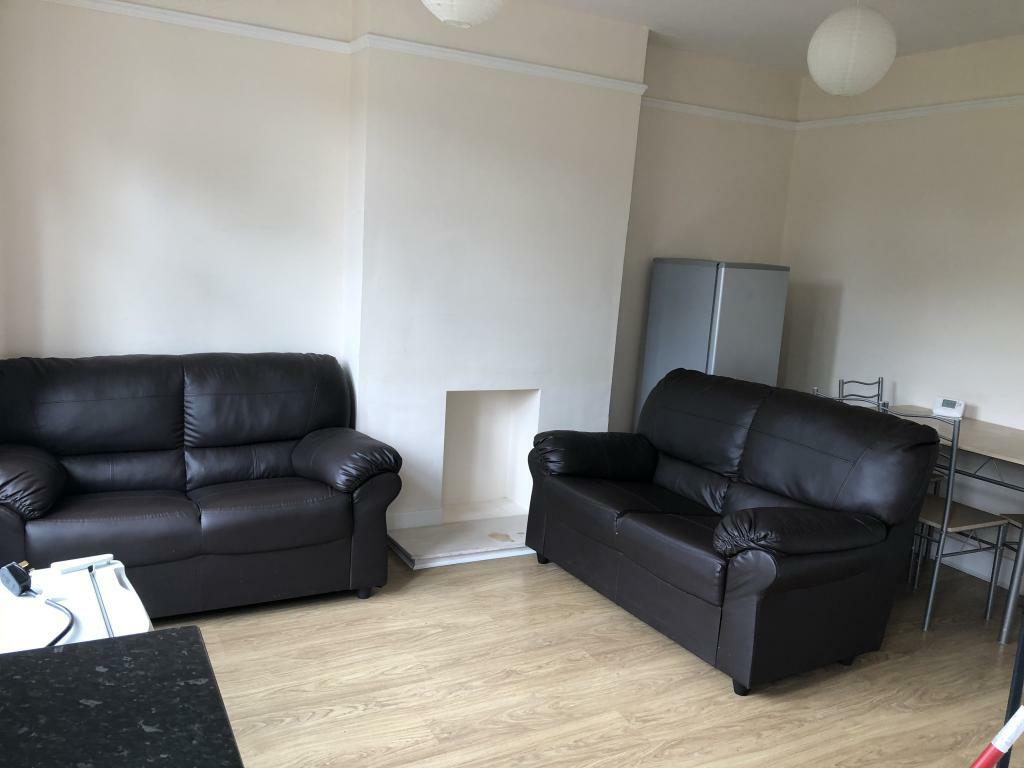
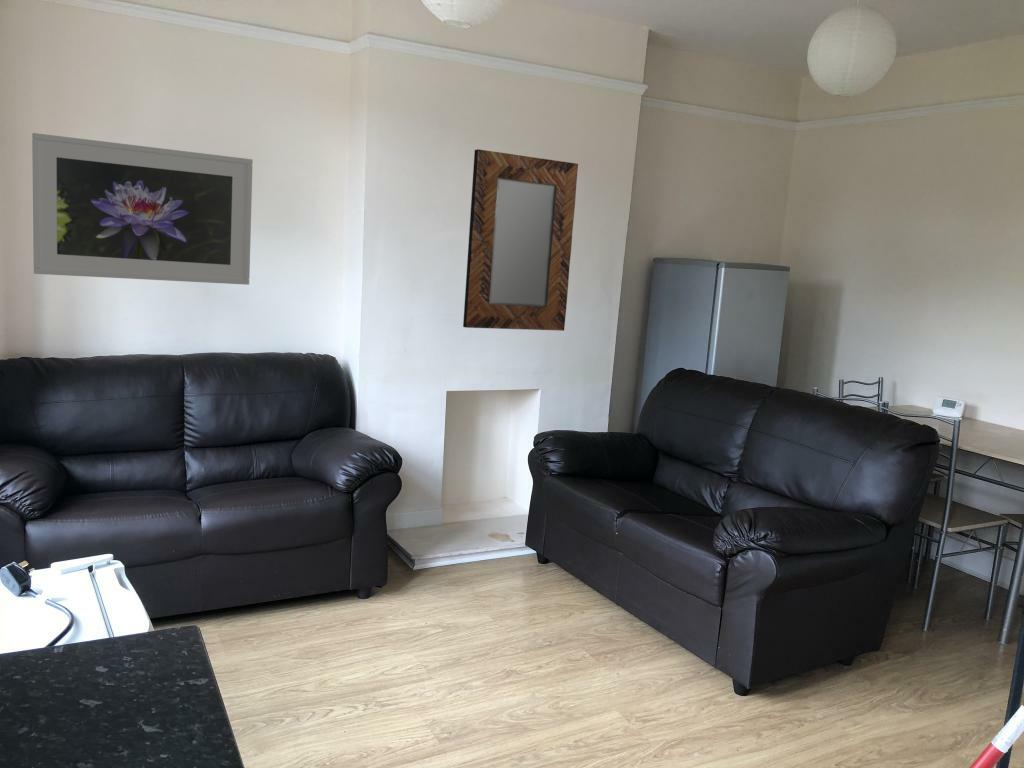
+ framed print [31,132,254,286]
+ home mirror [462,148,579,332]
